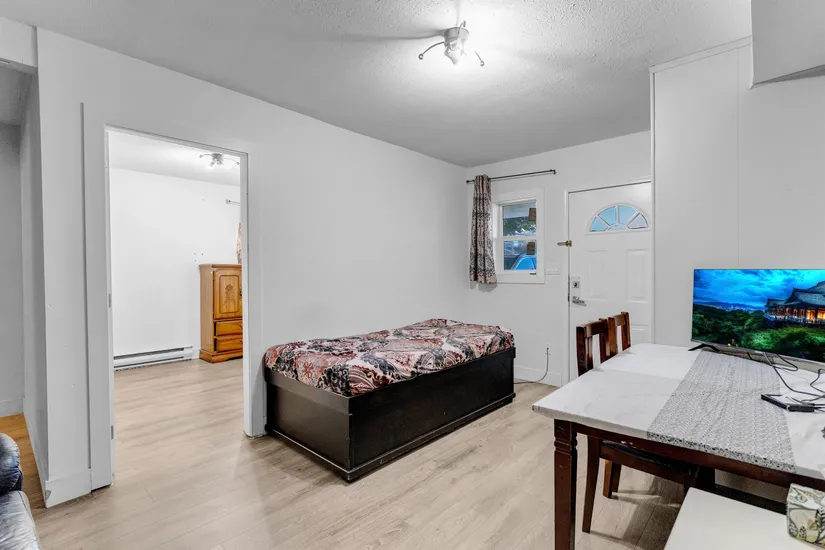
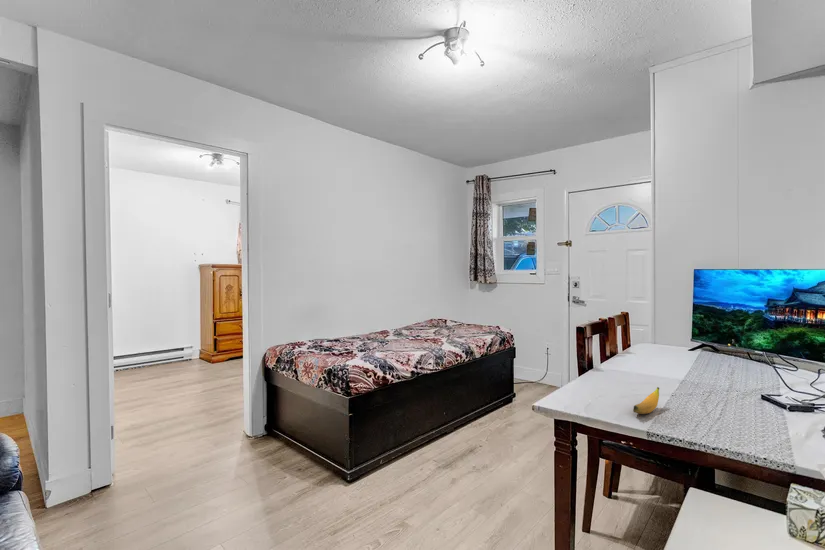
+ banana [632,386,660,415]
